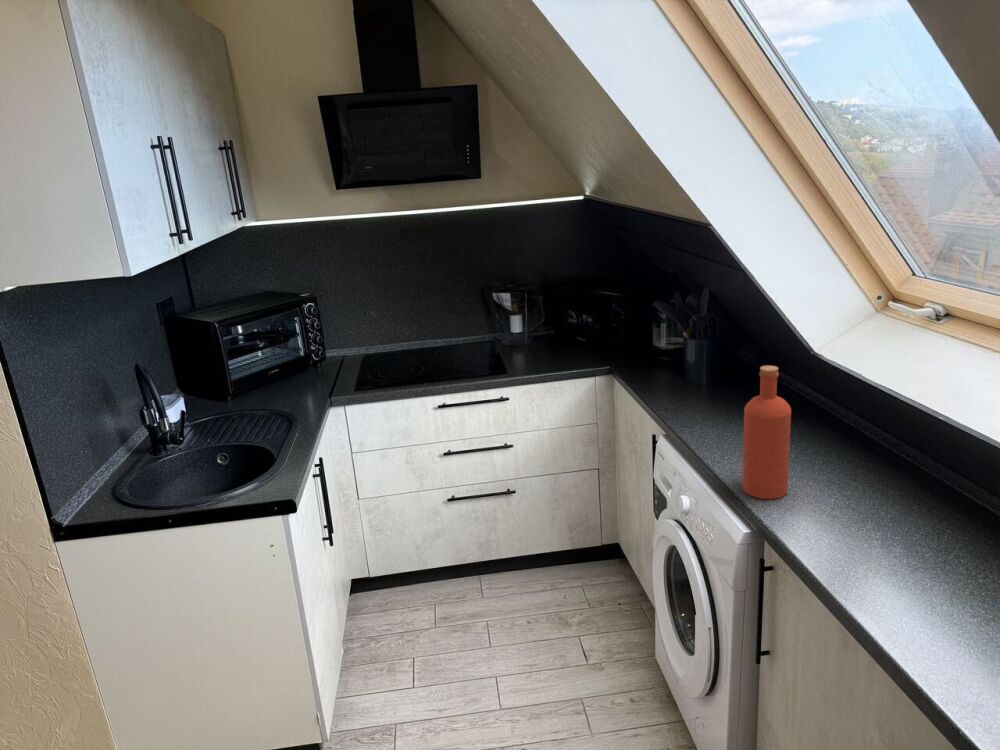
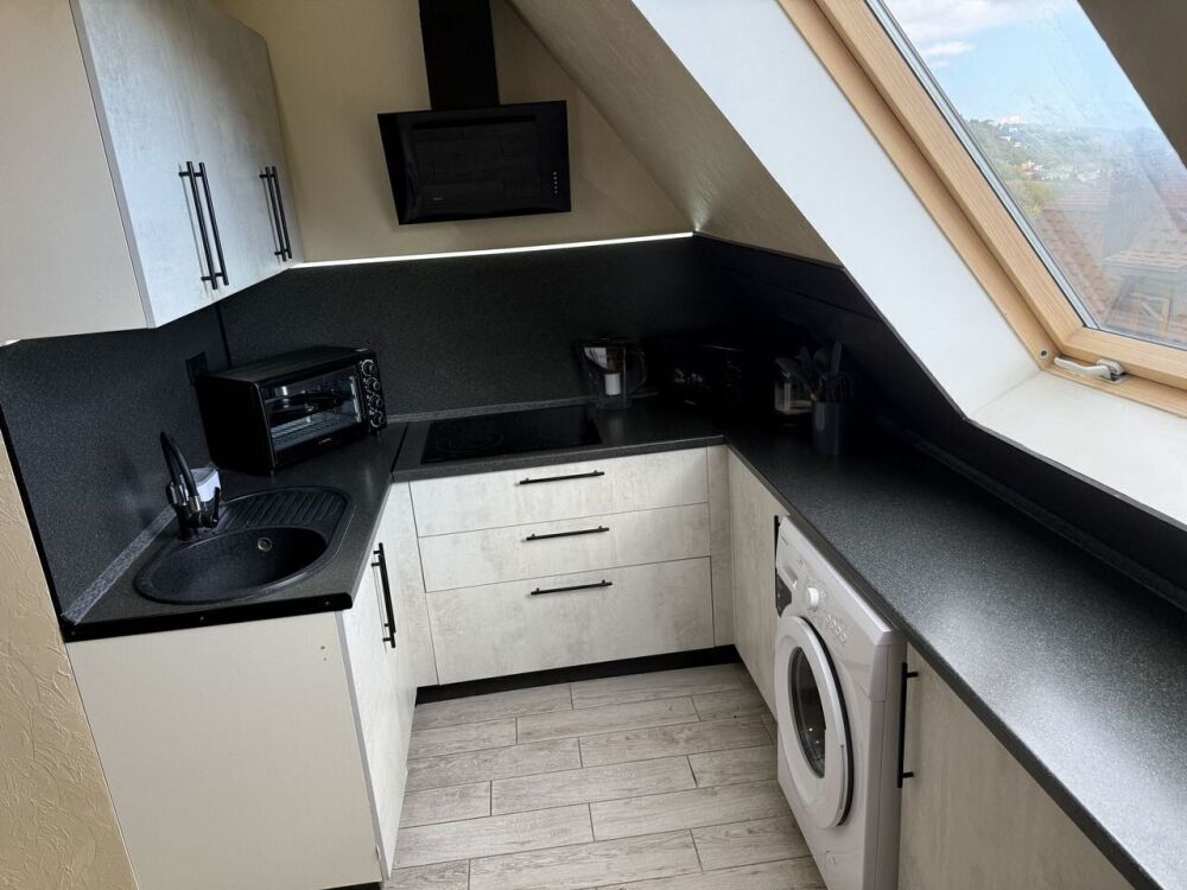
- bottle [741,365,792,500]
